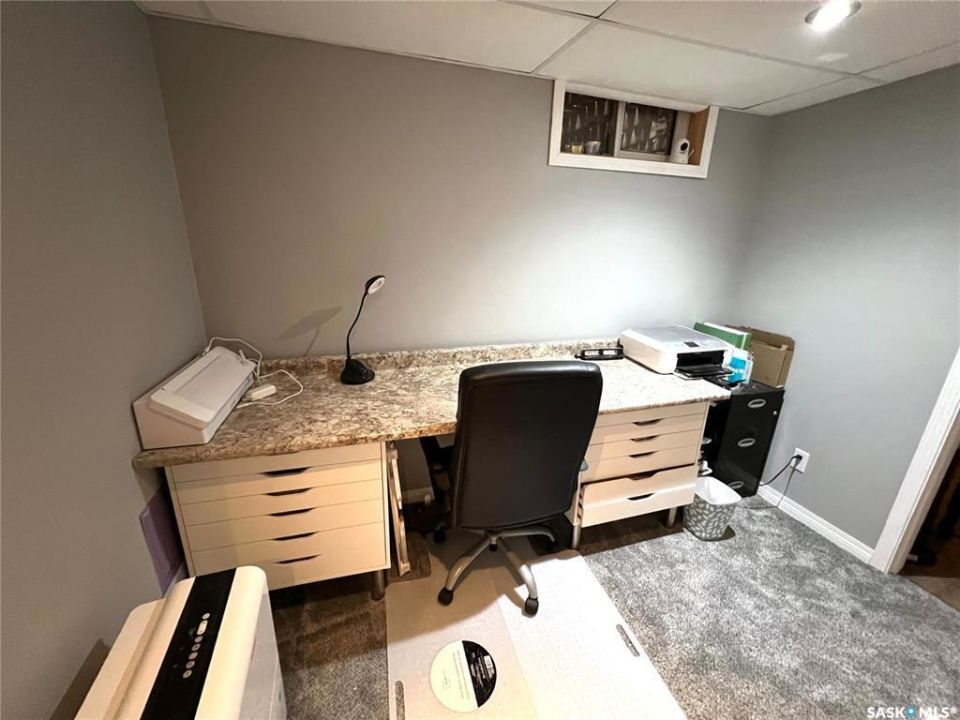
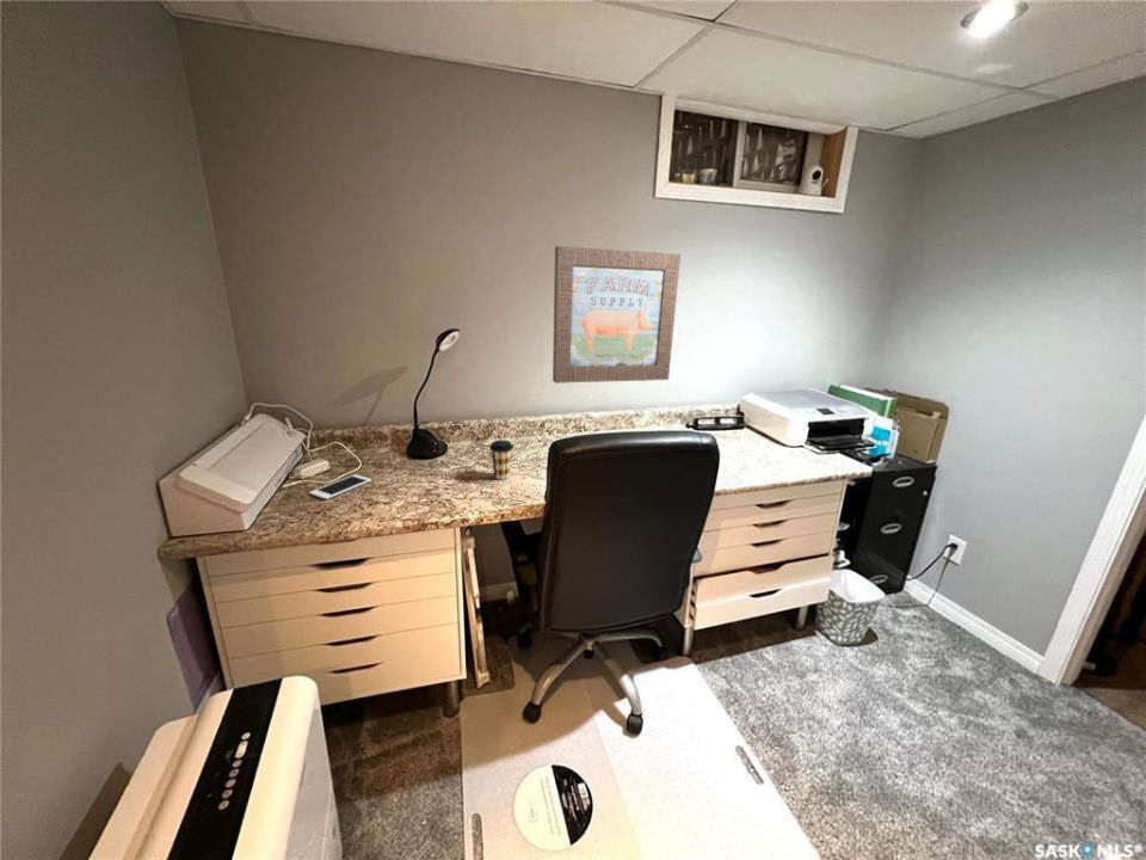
+ wall art [552,245,682,385]
+ coffee cup [488,440,515,480]
+ cell phone [309,473,372,500]
